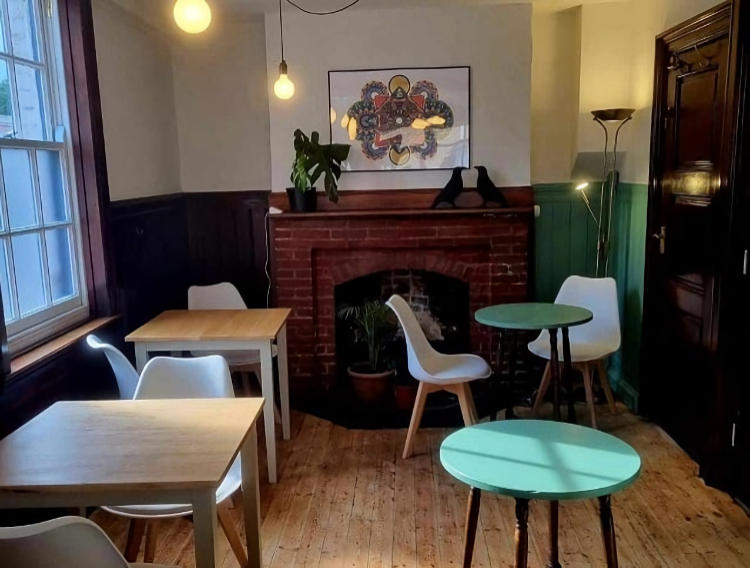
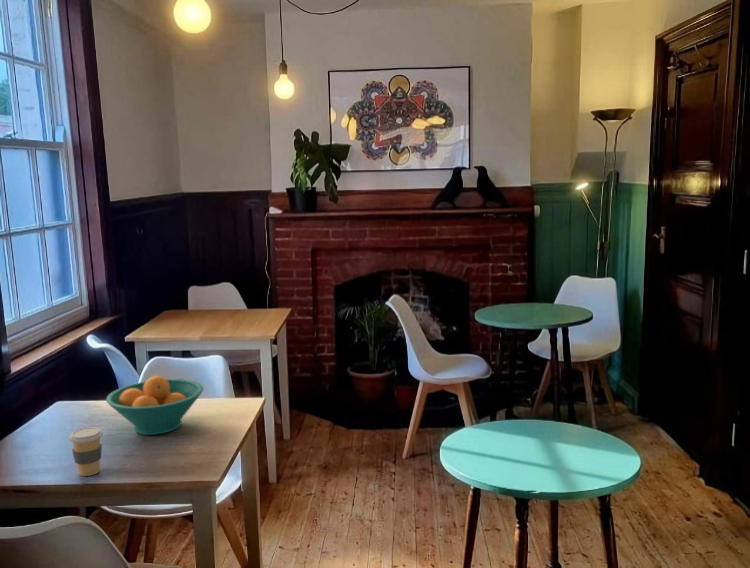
+ fruit bowl [105,375,204,436]
+ coffee cup [68,426,104,477]
